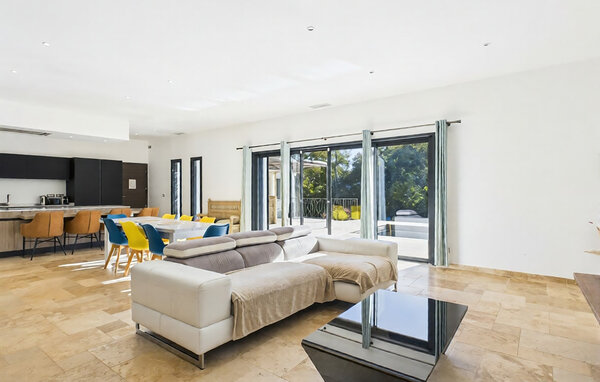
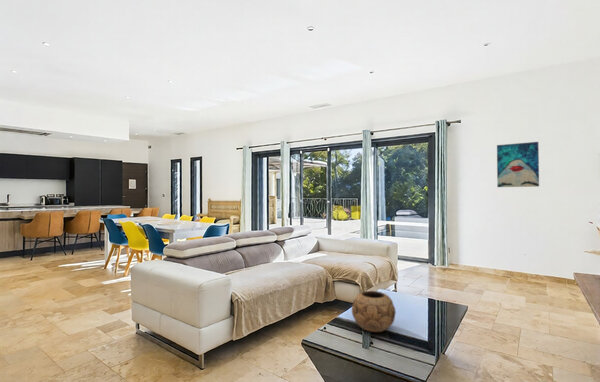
+ wall art [496,141,540,188]
+ decorative bowl [351,290,397,333]
